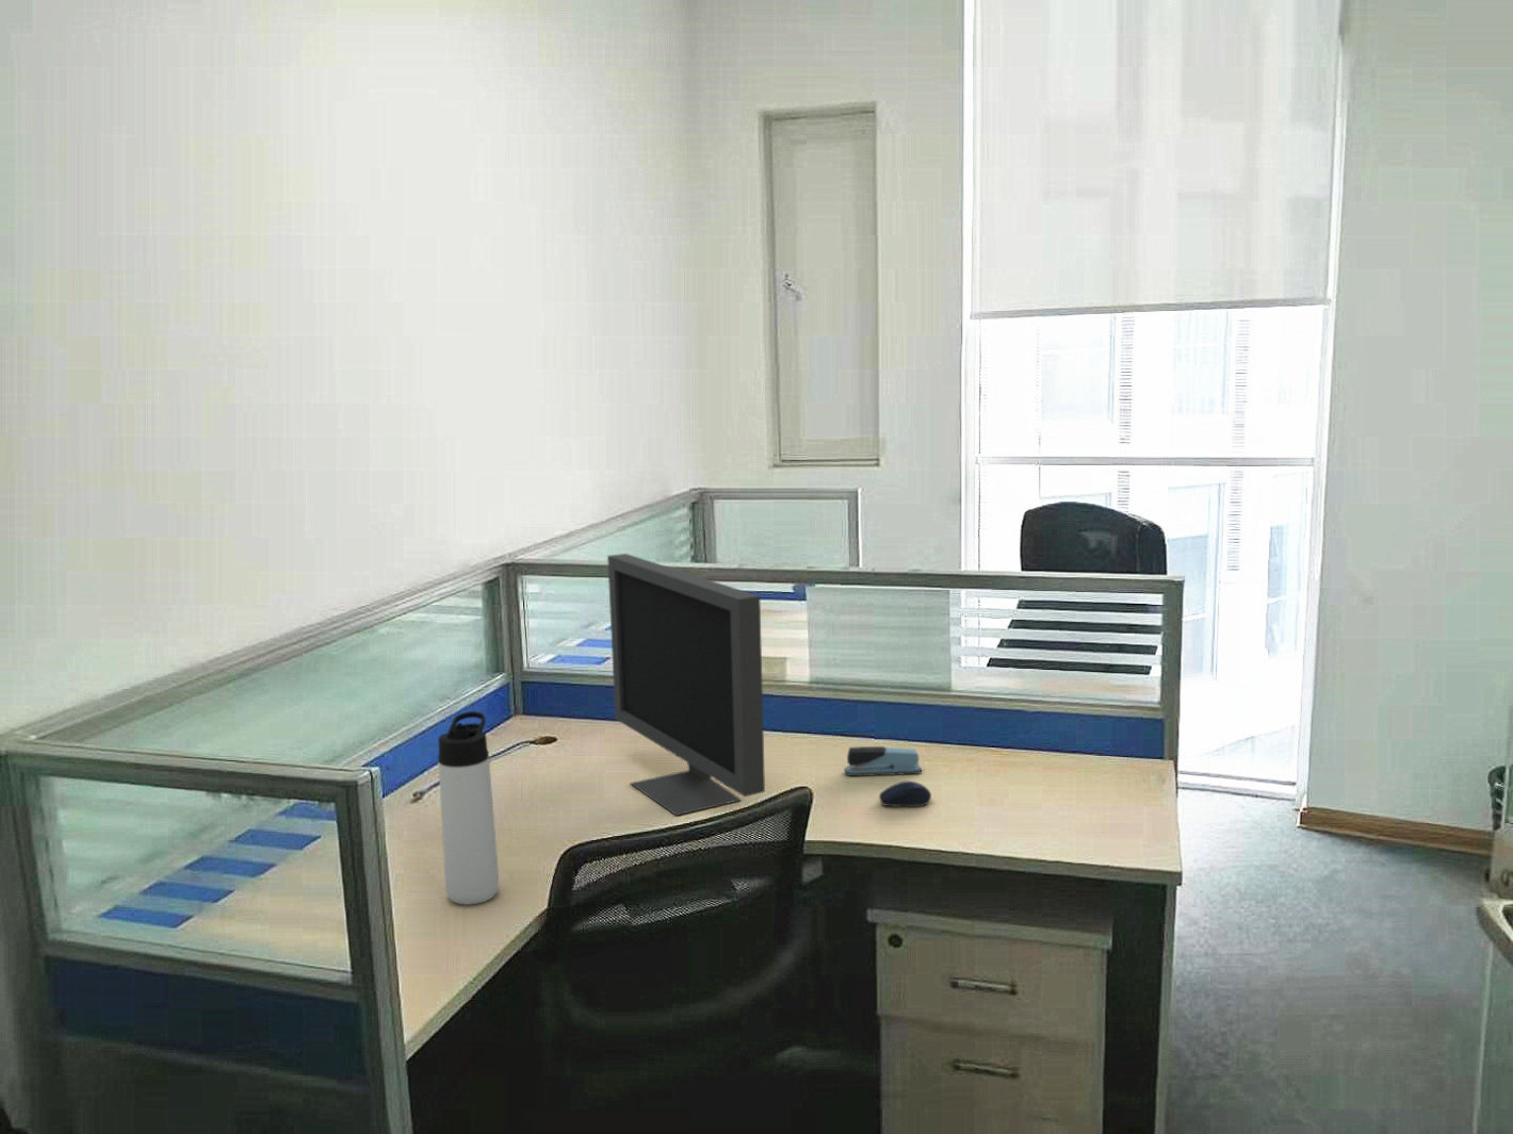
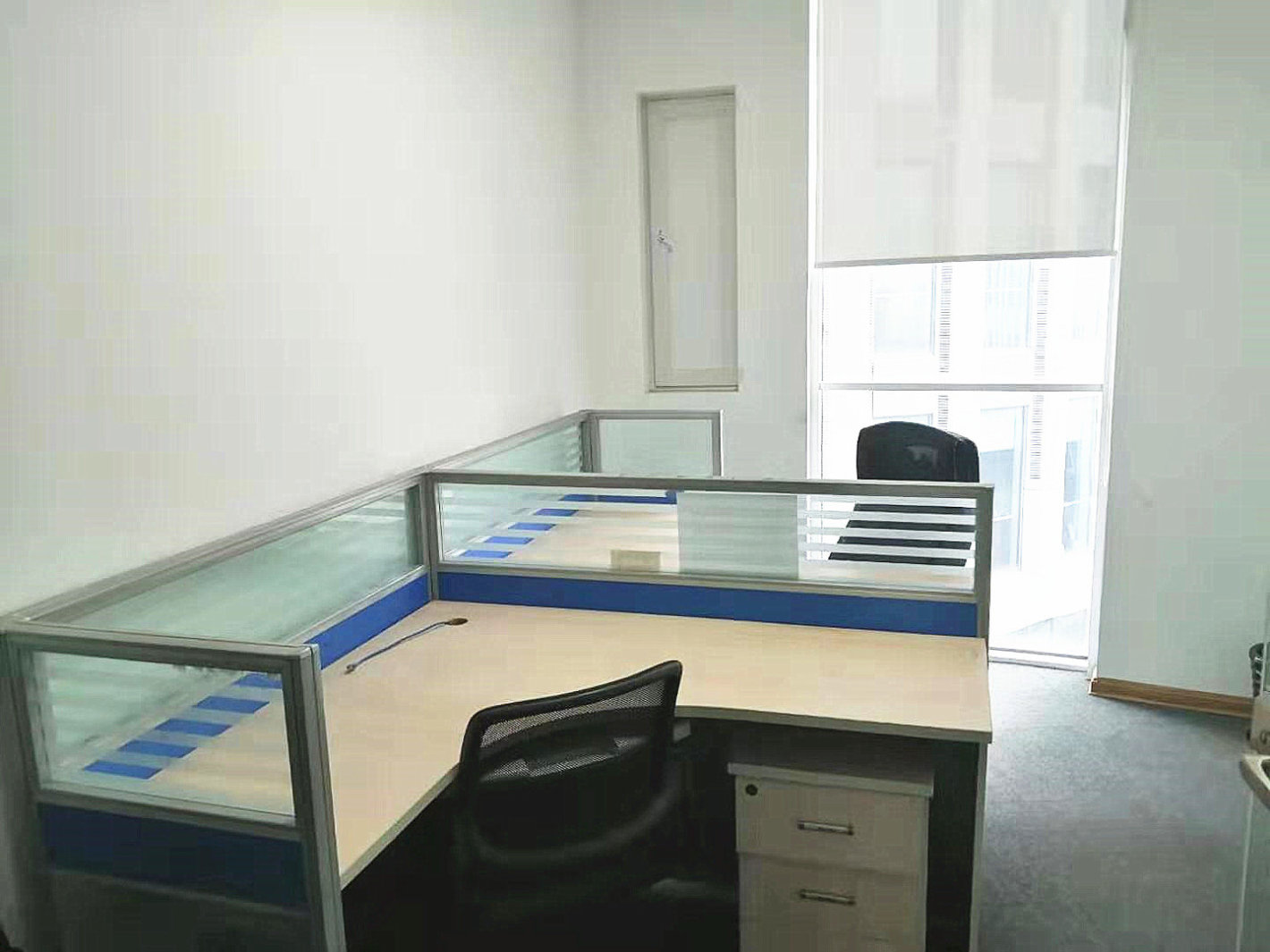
- monitor [606,553,766,817]
- thermos bottle [437,710,499,906]
- stapler [842,746,923,778]
- computer mouse [878,780,933,808]
